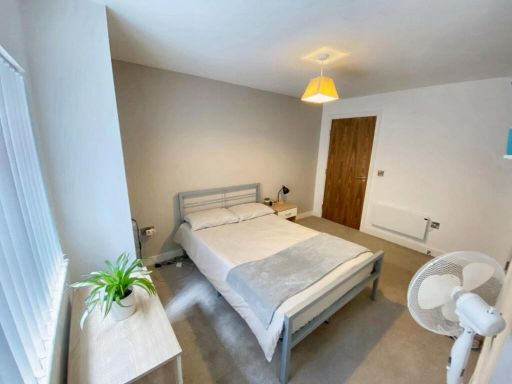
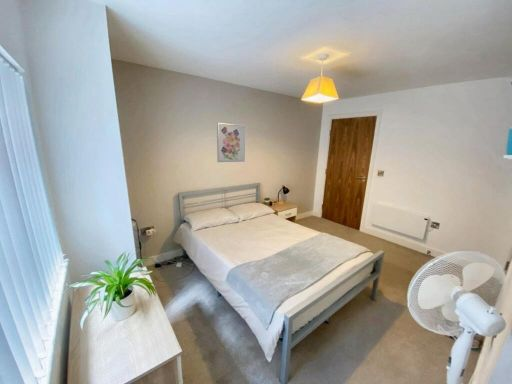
+ wall art [216,122,246,163]
